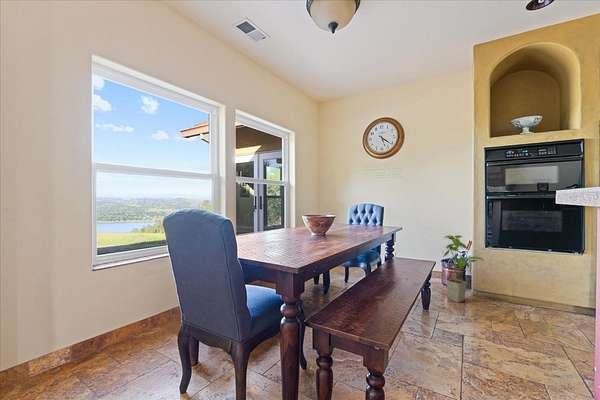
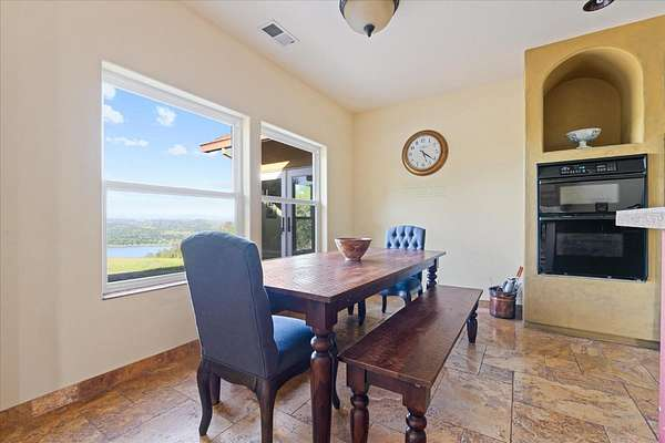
- house plant [442,234,485,303]
